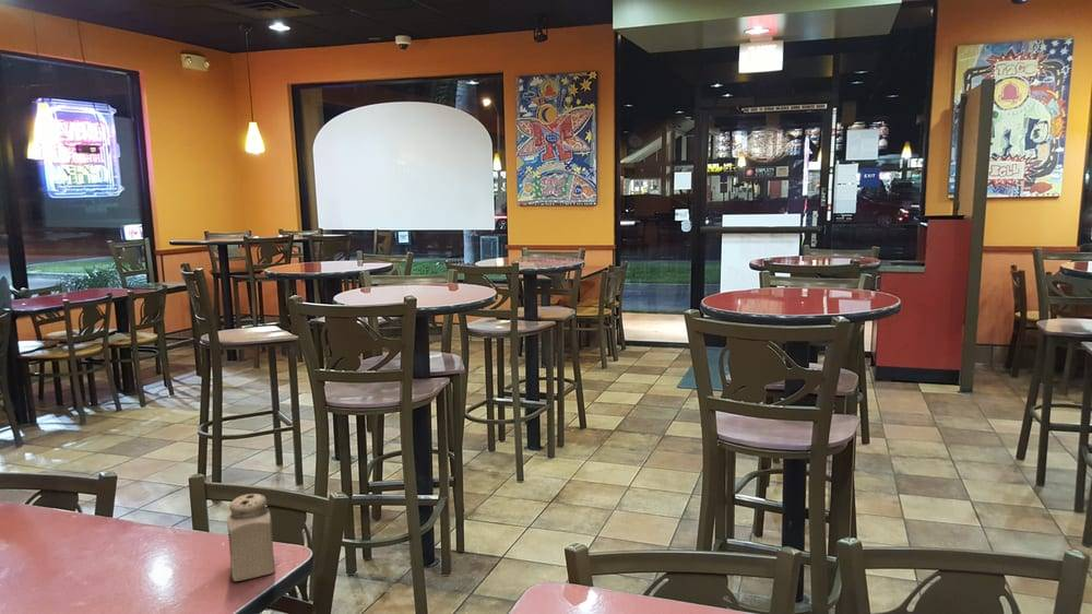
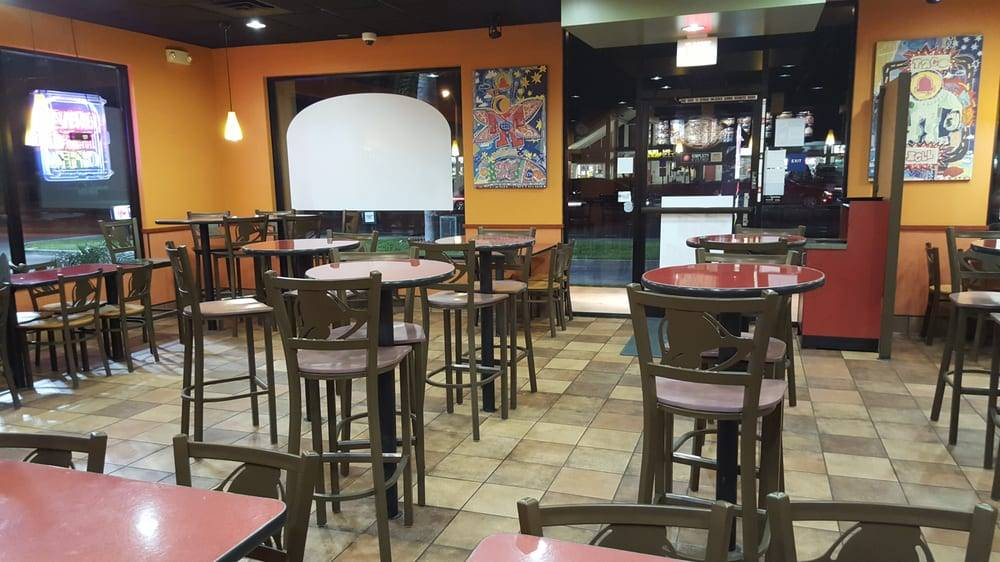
- salt shaker [226,493,276,582]
